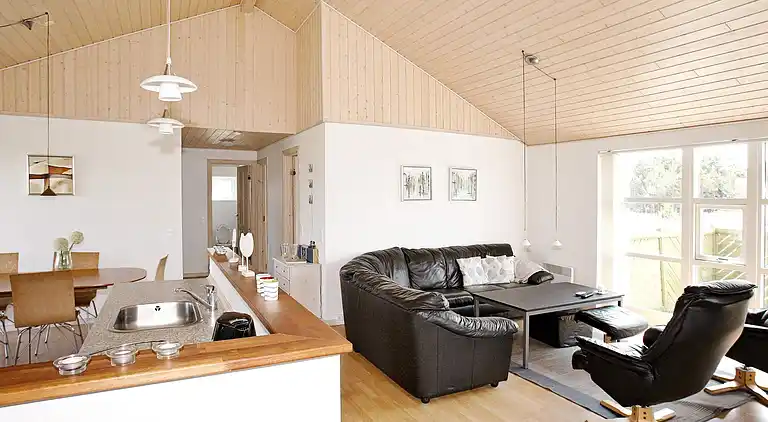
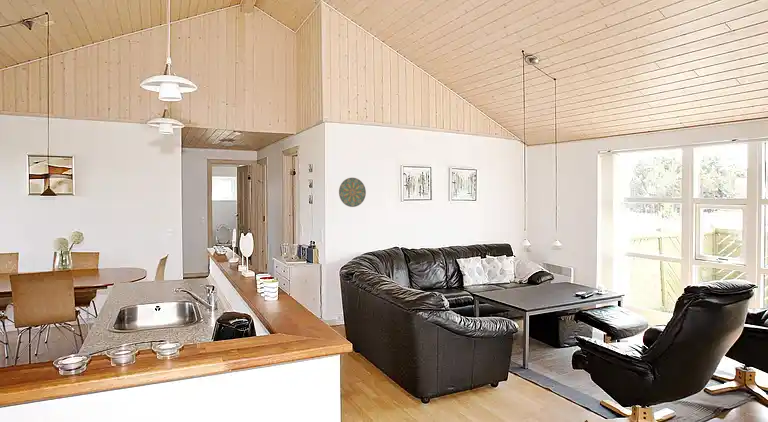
+ decorative plate [338,177,367,208]
